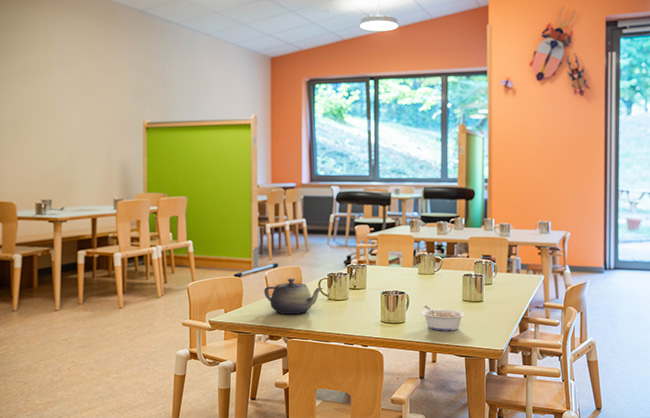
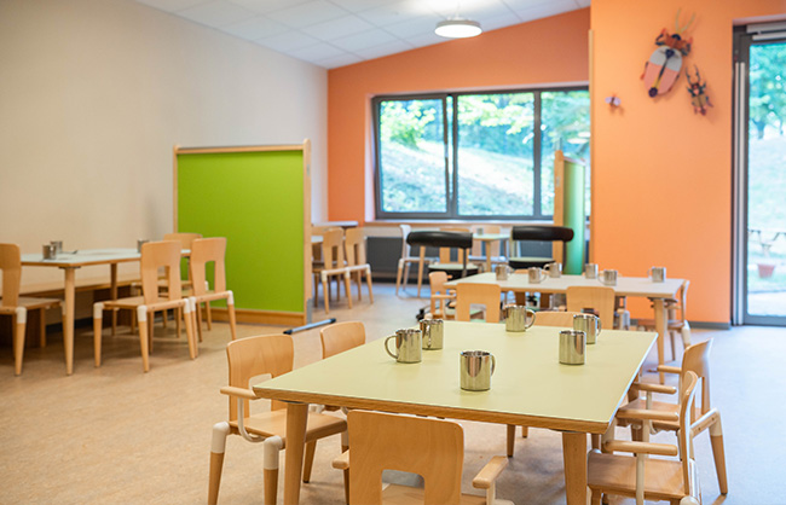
- teapot [263,278,324,315]
- legume [421,304,466,332]
